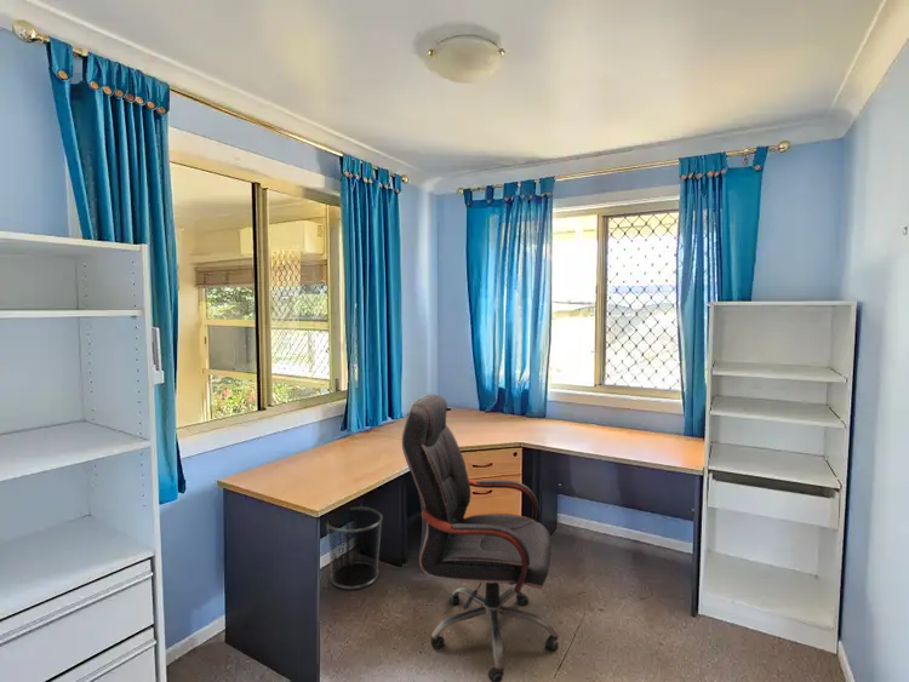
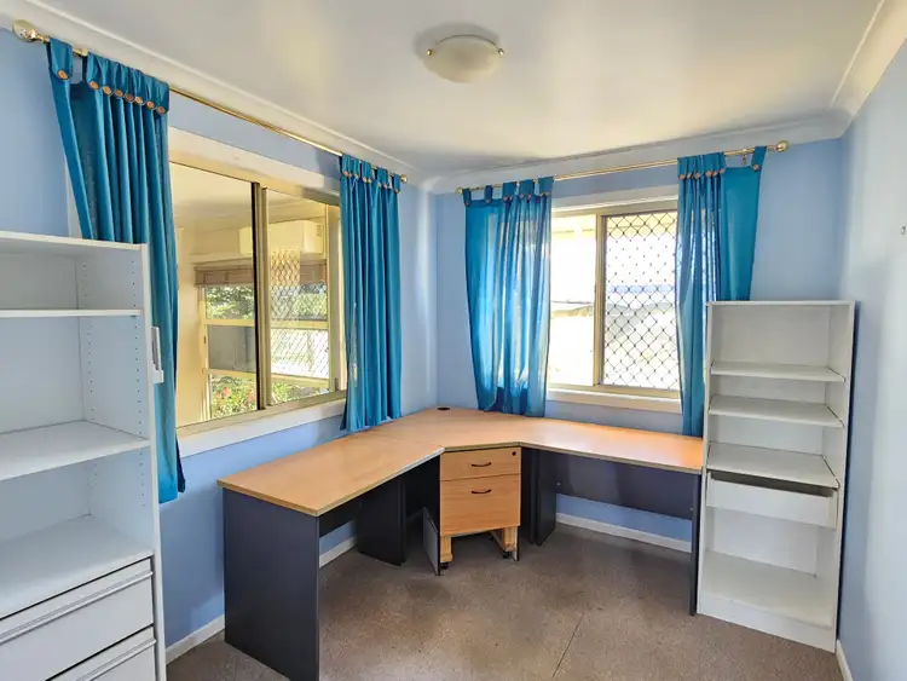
- waste bin [325,506,384,590]
- office chair [401,392,560,682]
